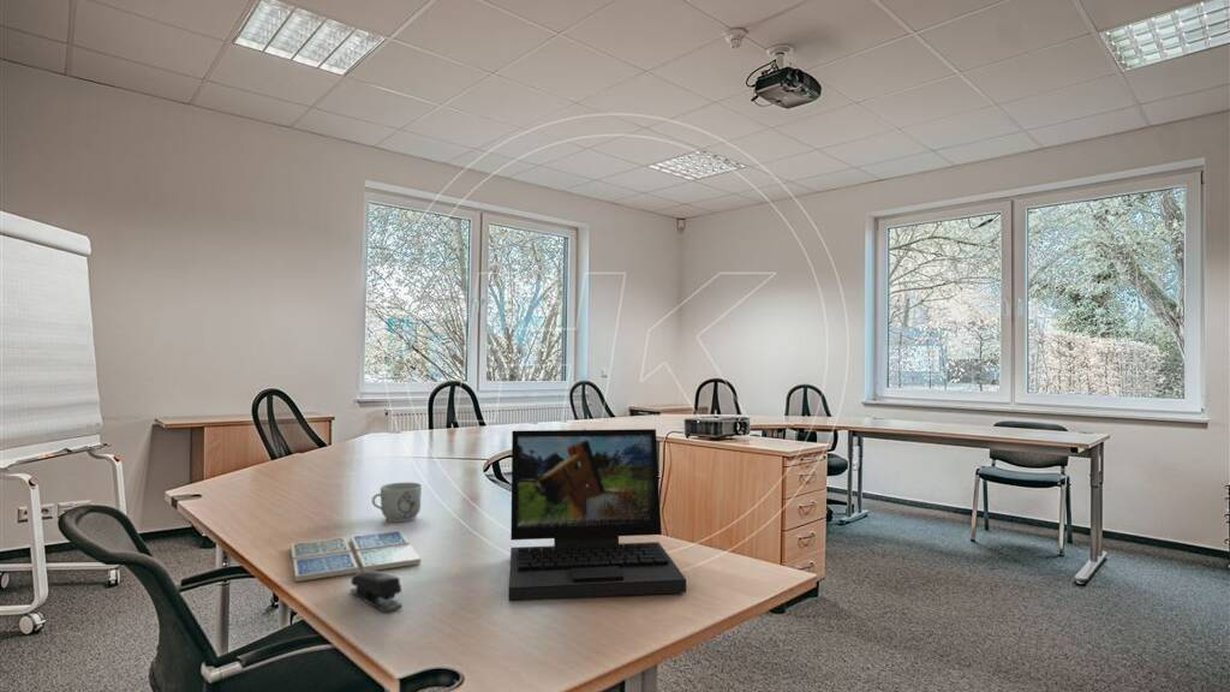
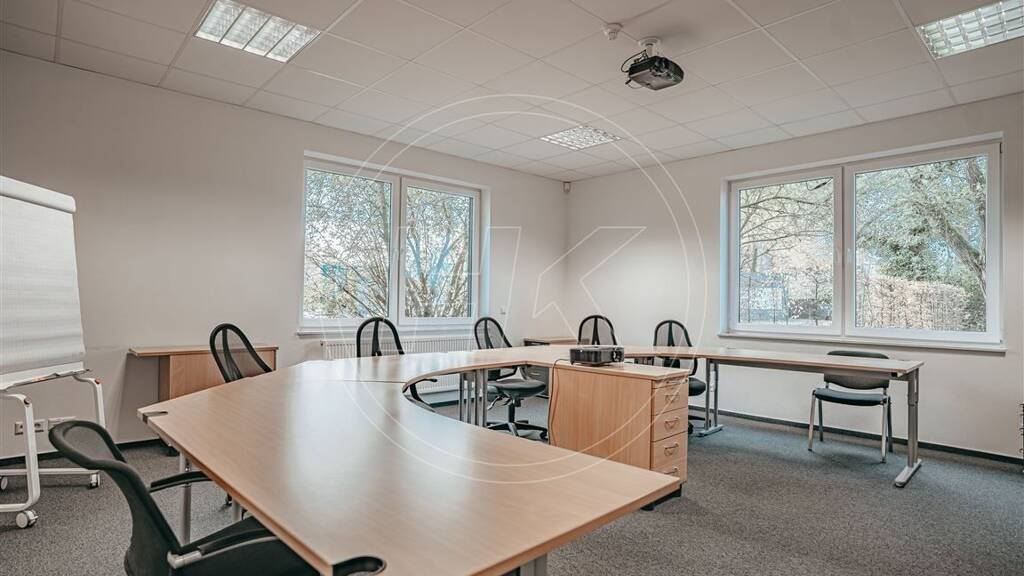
- mug [371,482,423,523]
- stapler [350,569,404,613]
- drink coaster [289,530,422,583]
- laptop [507,428,687,602]
